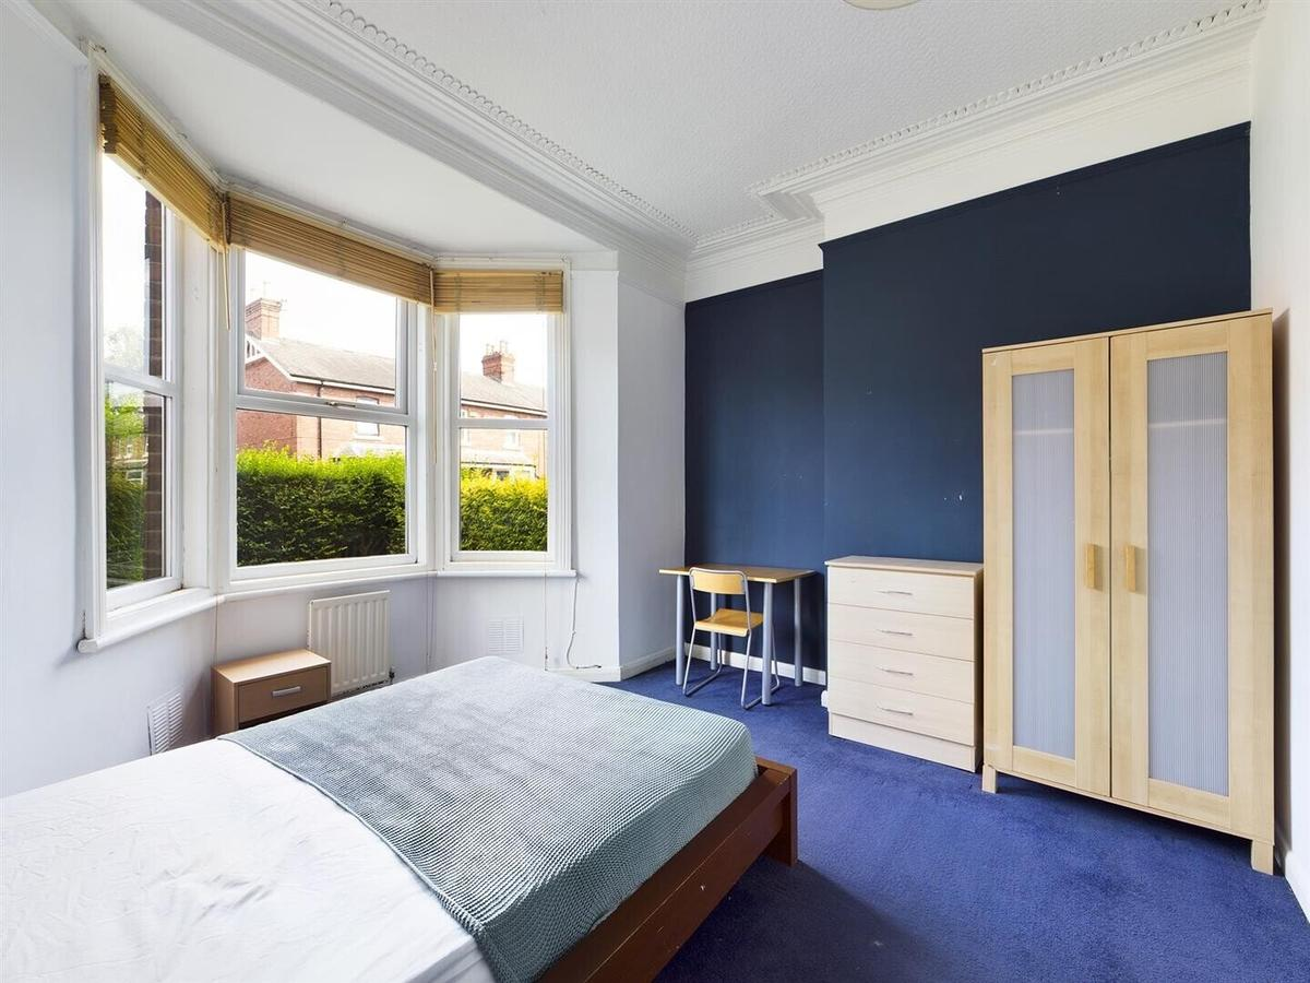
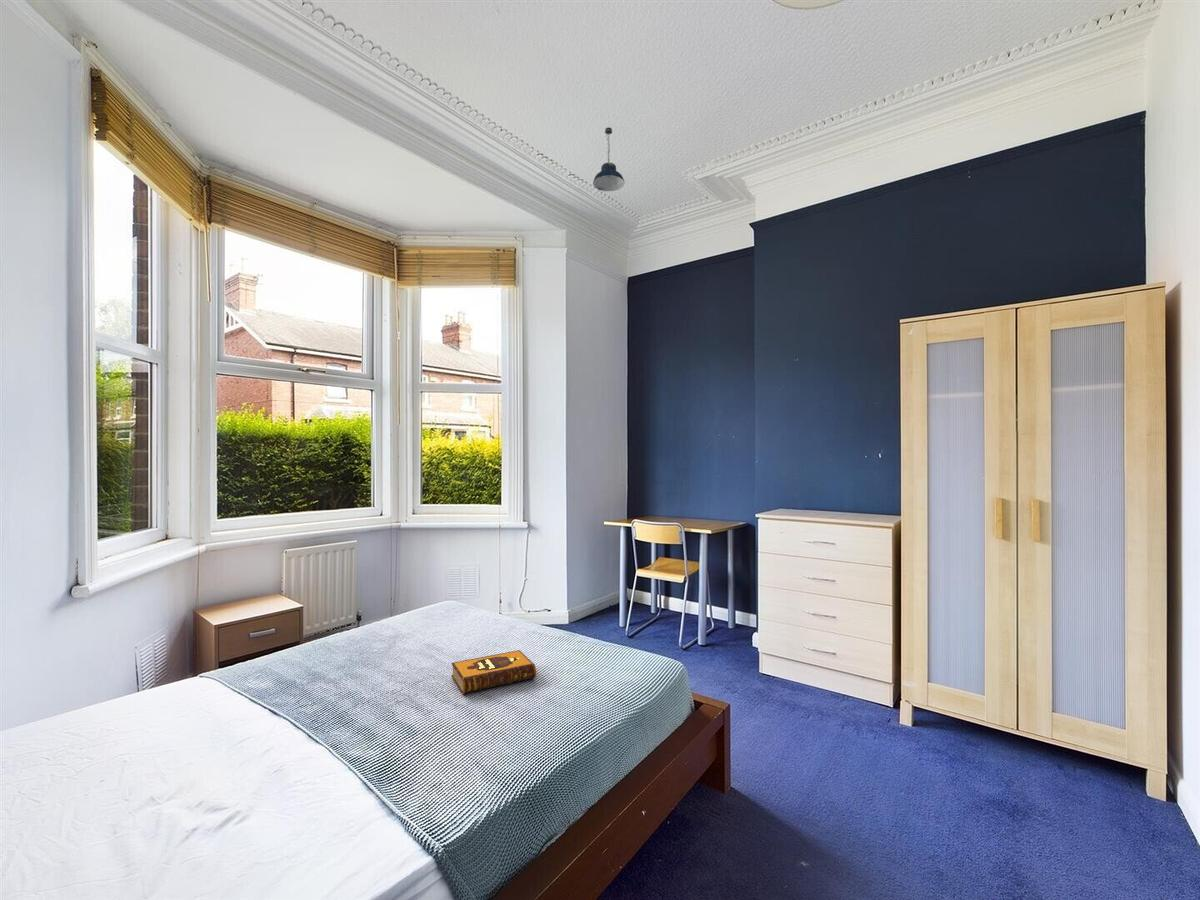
+ hardback book [450,649,537,695]
+ pendant light [592,126,626,192]
